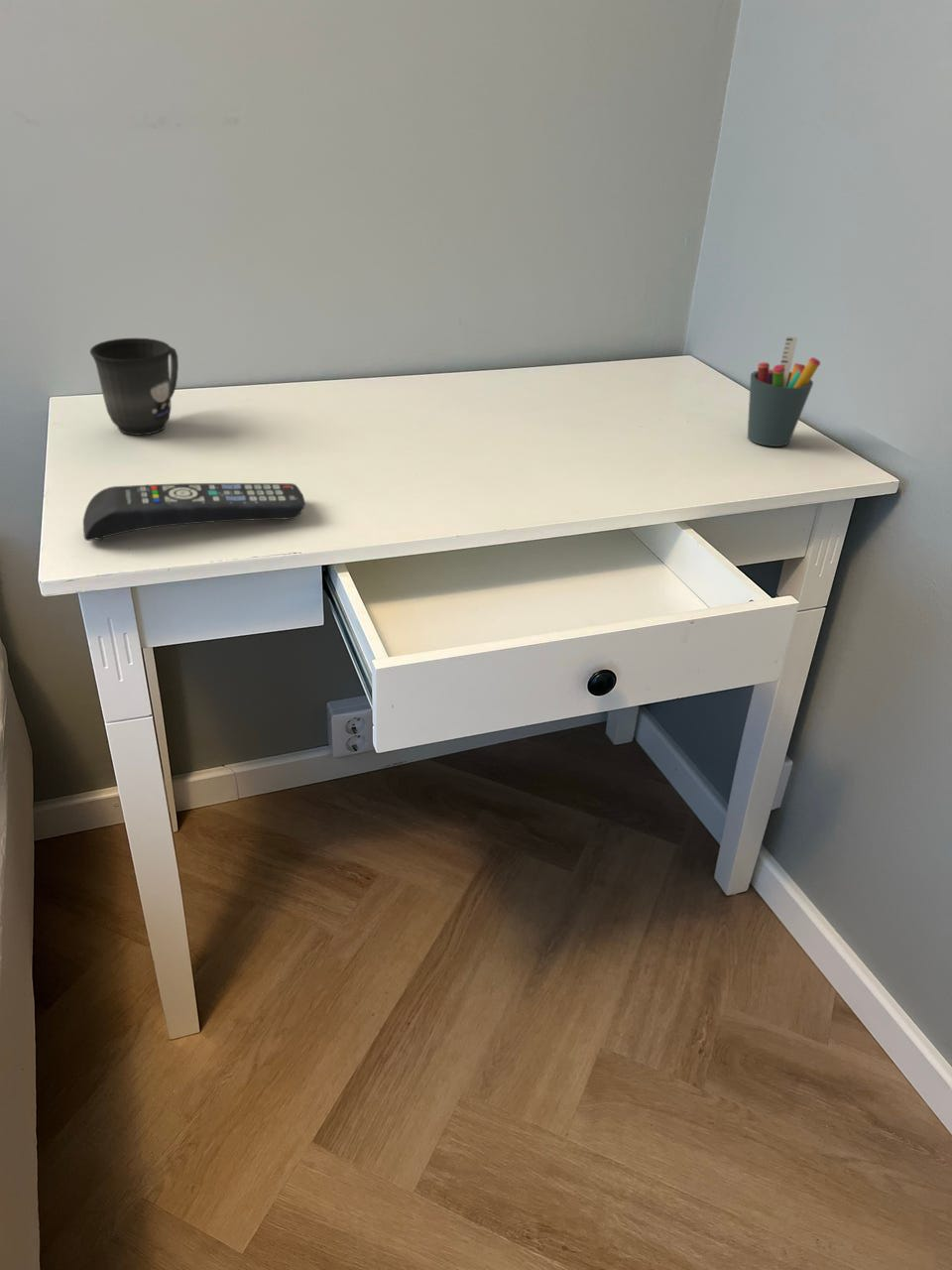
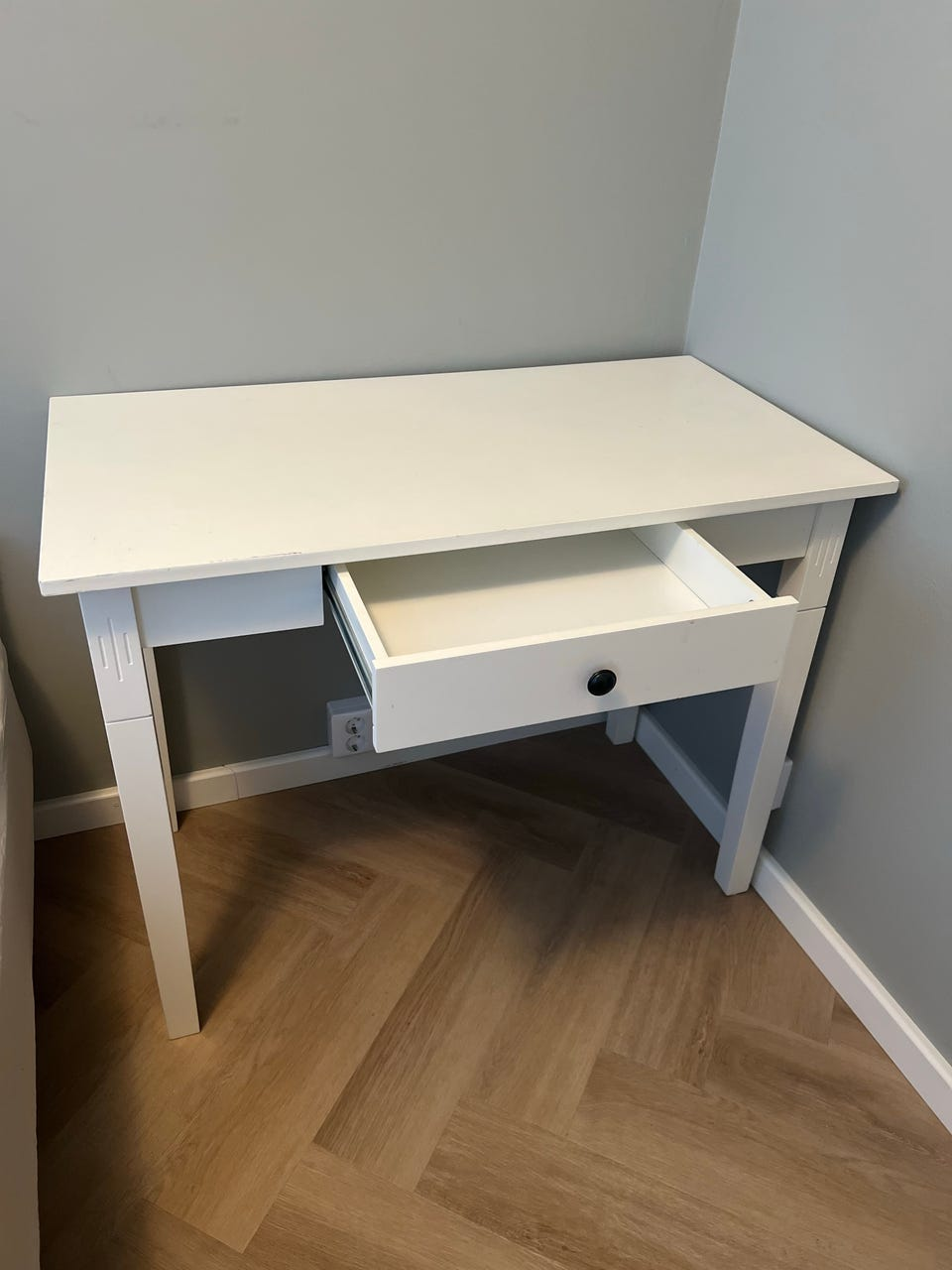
- pen holder [747,335,821,447]
- mug [89,337,179,436]
- remote control [82,482,306,542]
